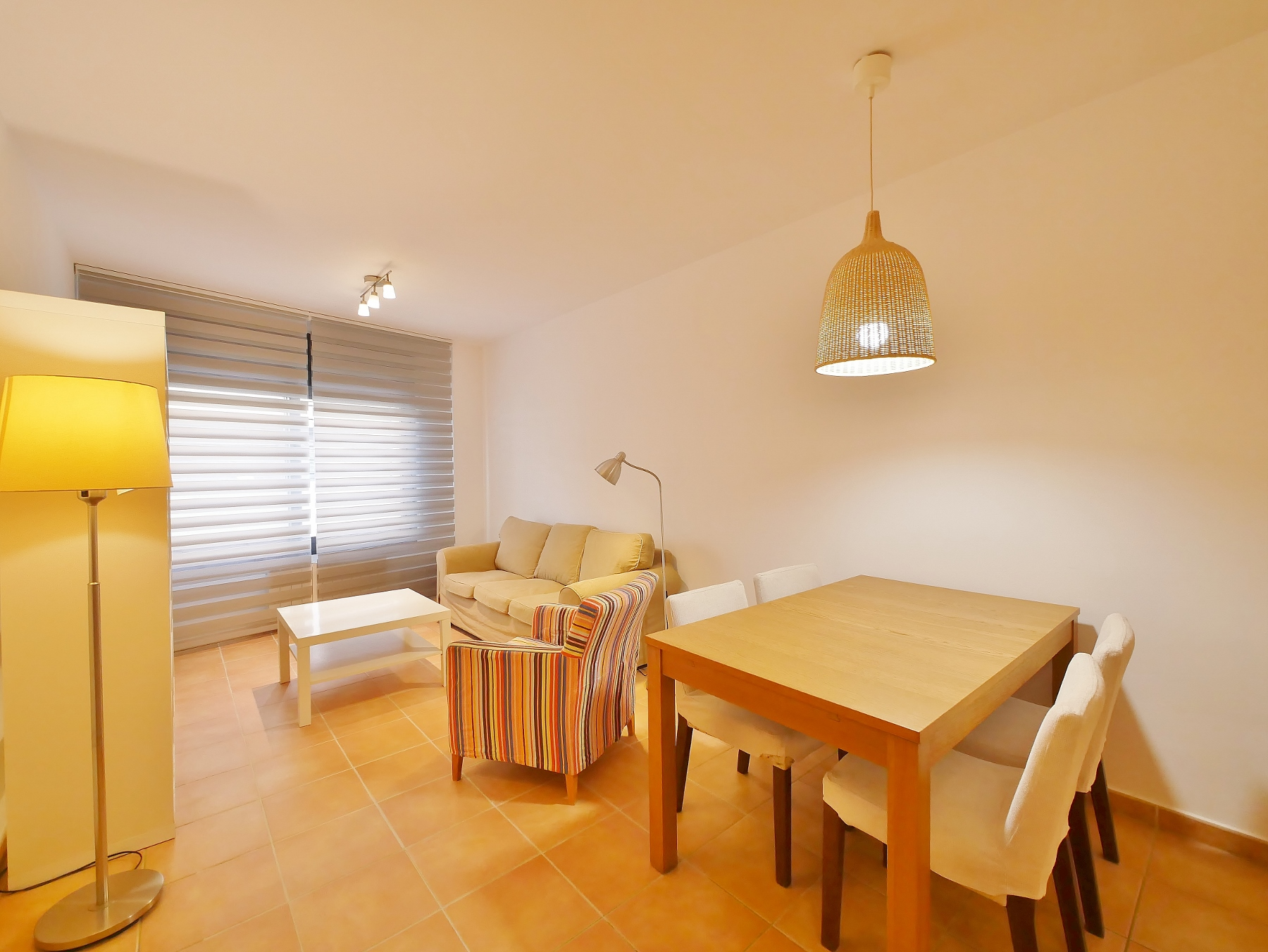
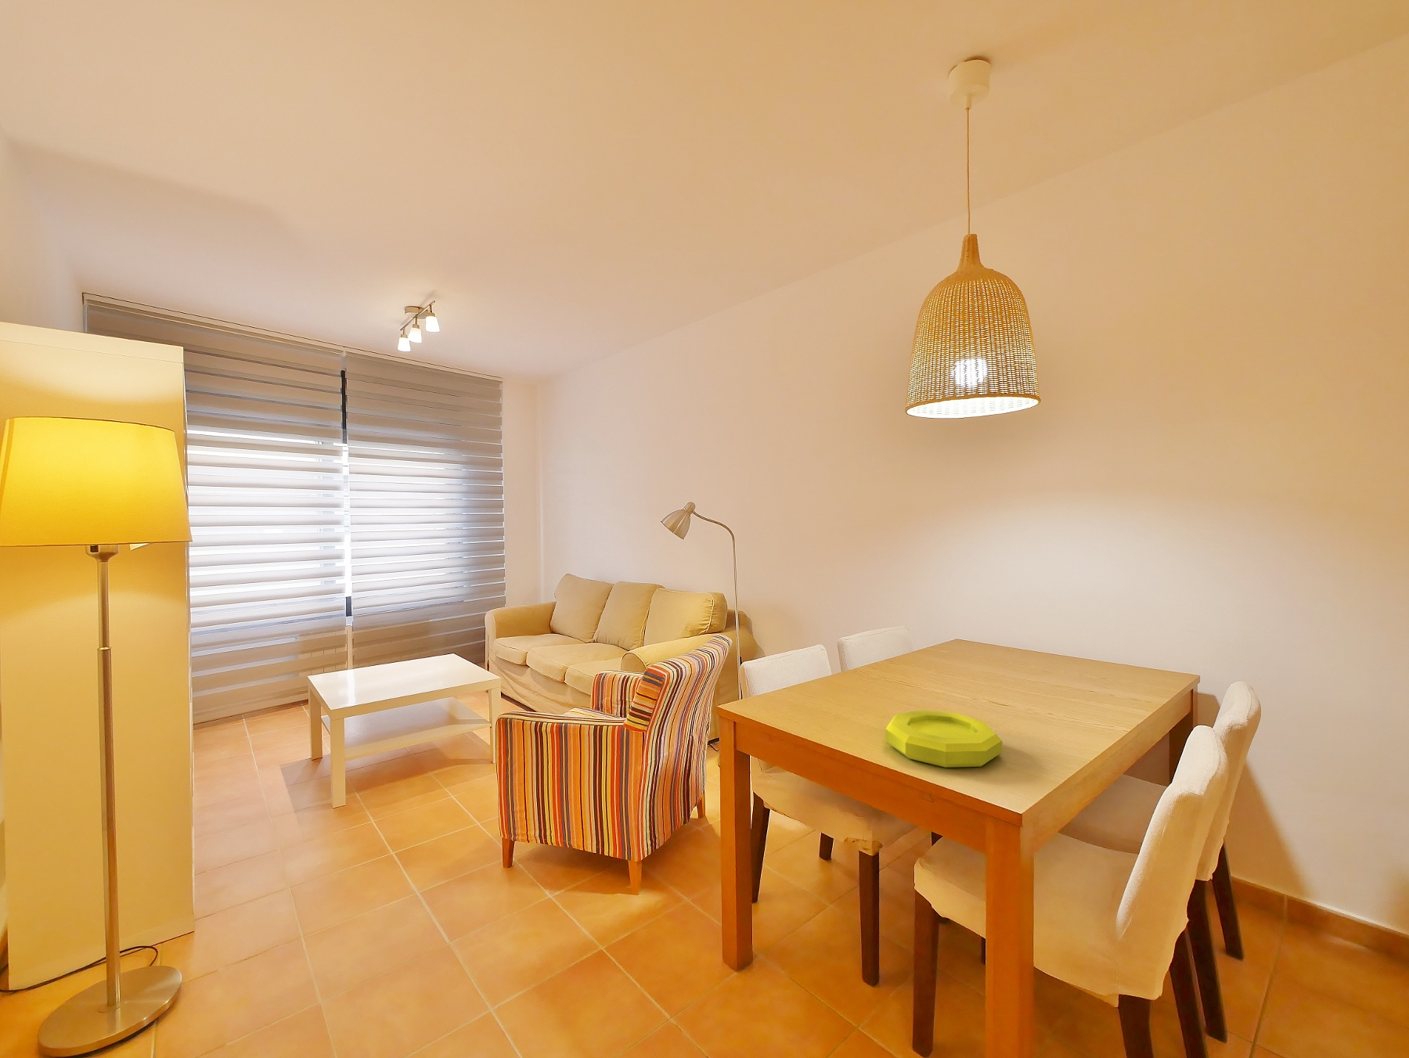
+ bowl [886,709,1002,768]
